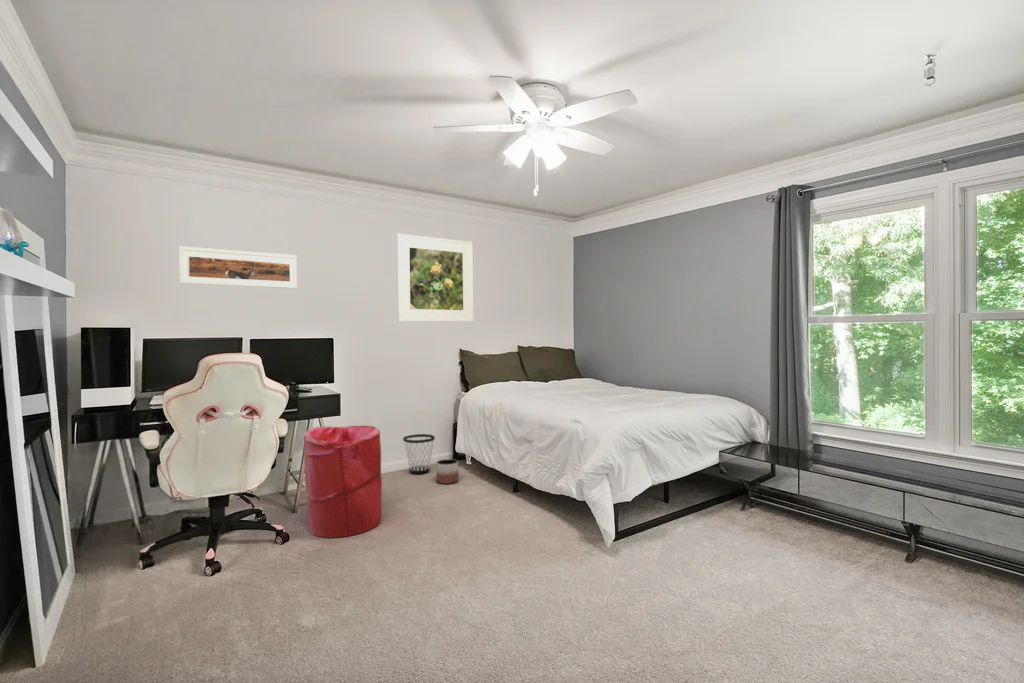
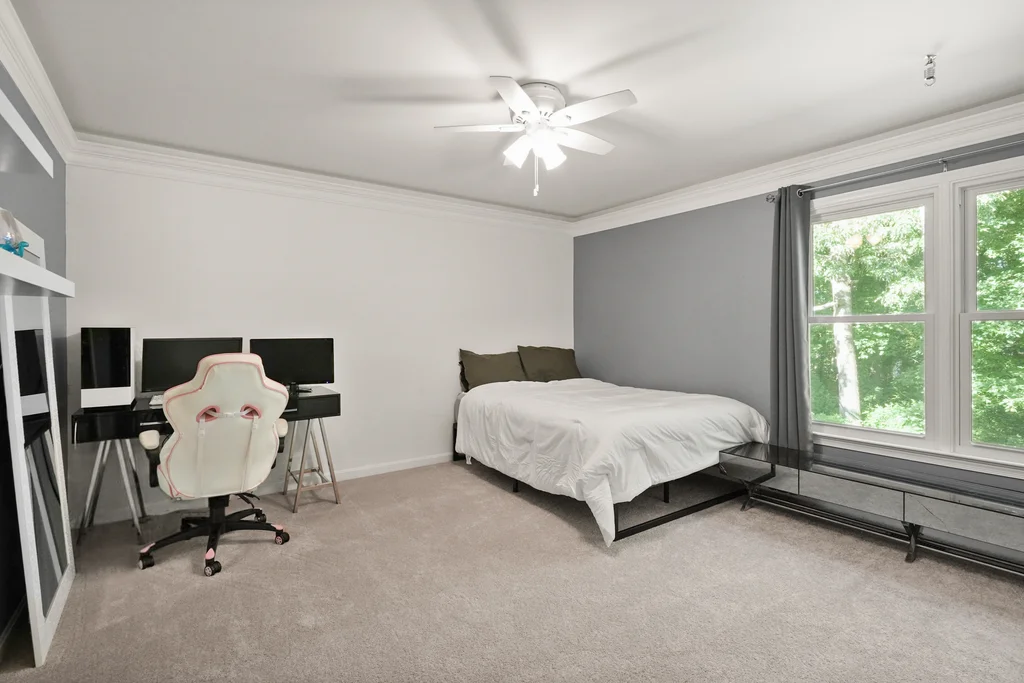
- wastebasket [402,433,436,475]
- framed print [396,233,475,323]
- planter [435,458,460,485]
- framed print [178,245,298,289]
- laundry hamper [303,425,383,539]
